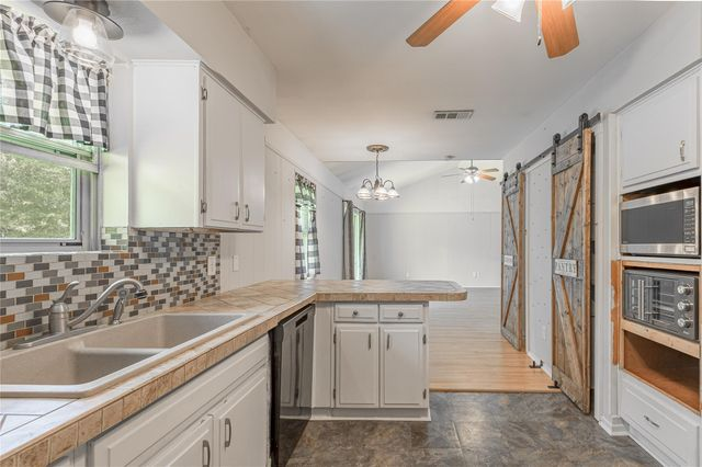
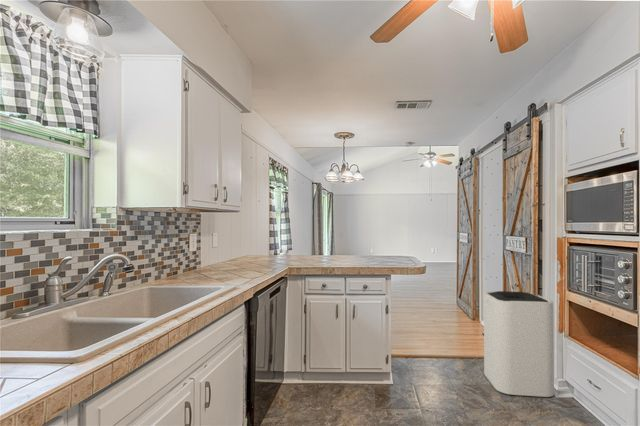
+ trash can [483,290,555,398]
